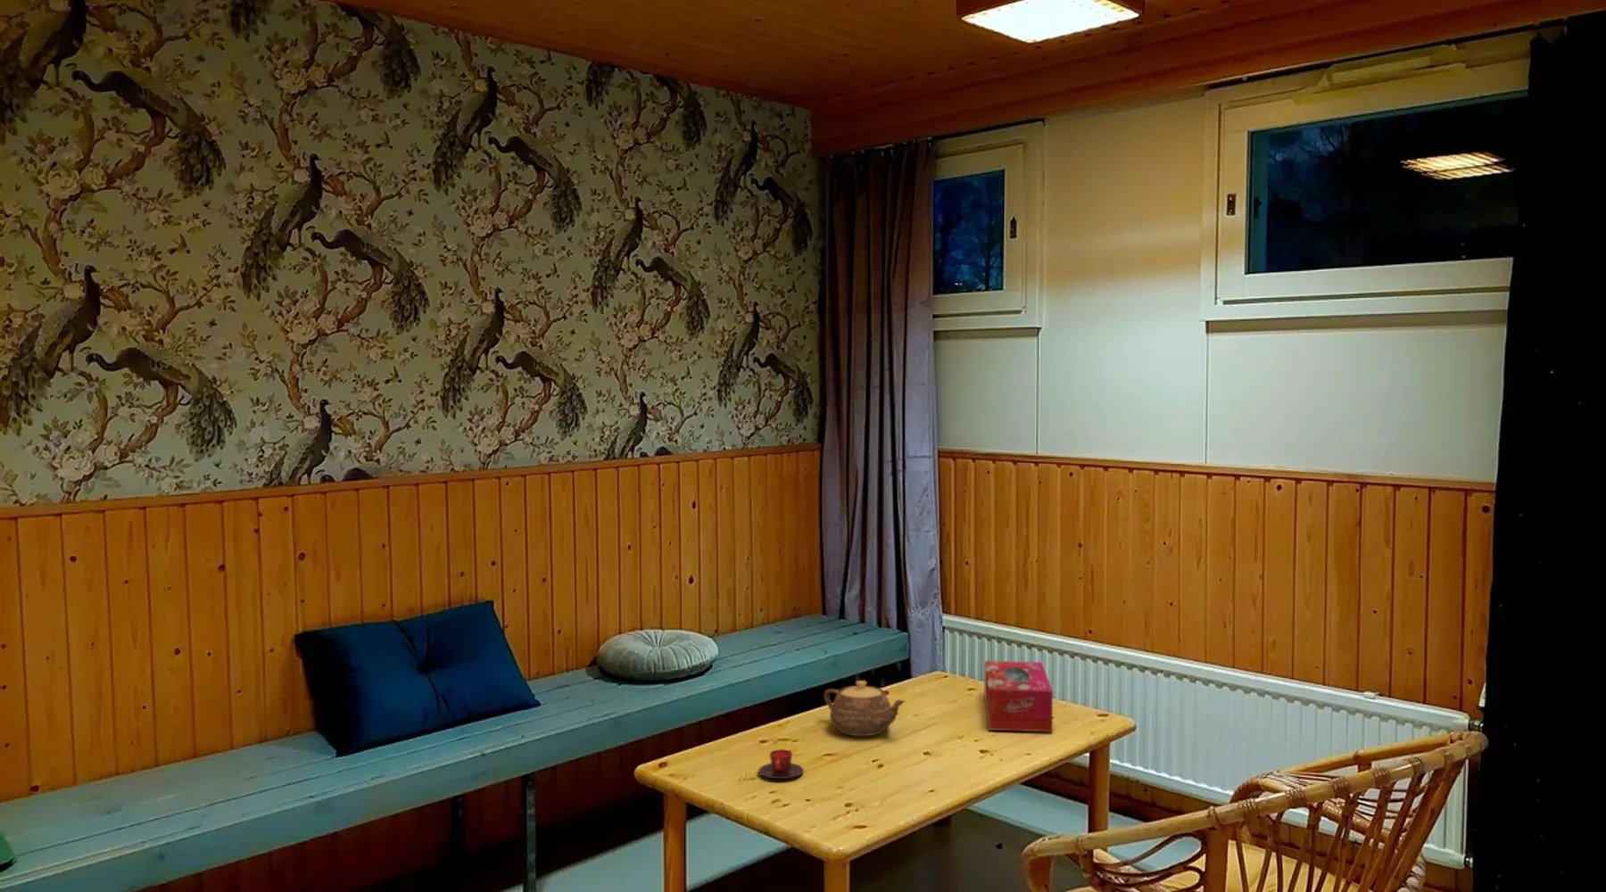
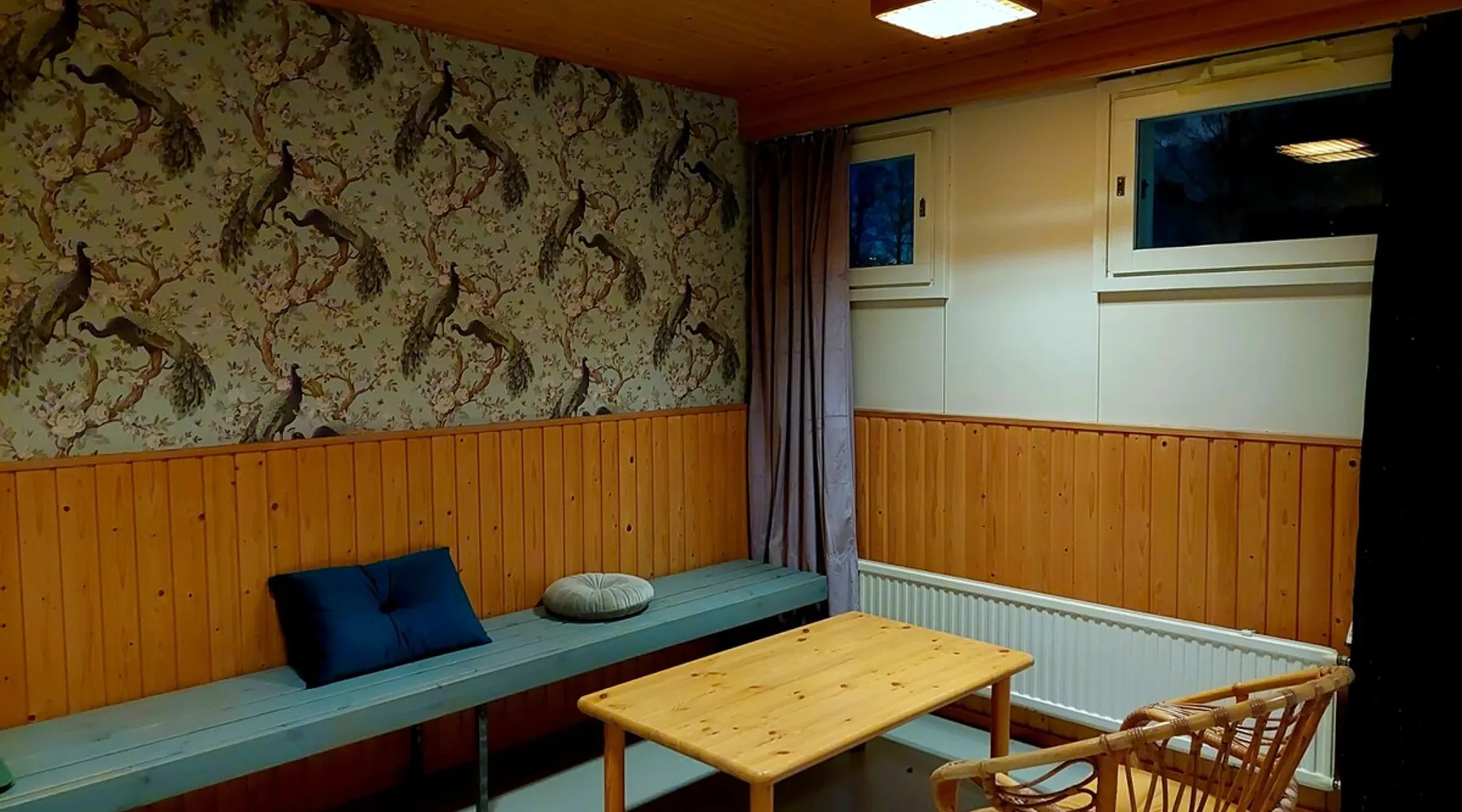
- teapot [823,680,906,737]
- tissue box [984,660,1053,733]
- teacup [758,748,805,780]
